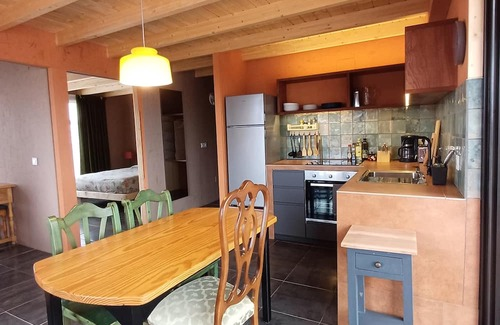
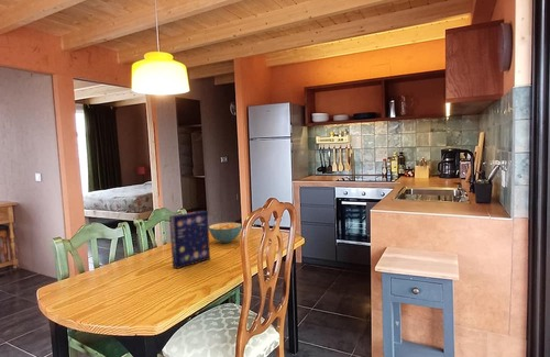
+ cereal box [168,210,211,269]
+ cereal bowl [208,222,243,244]
